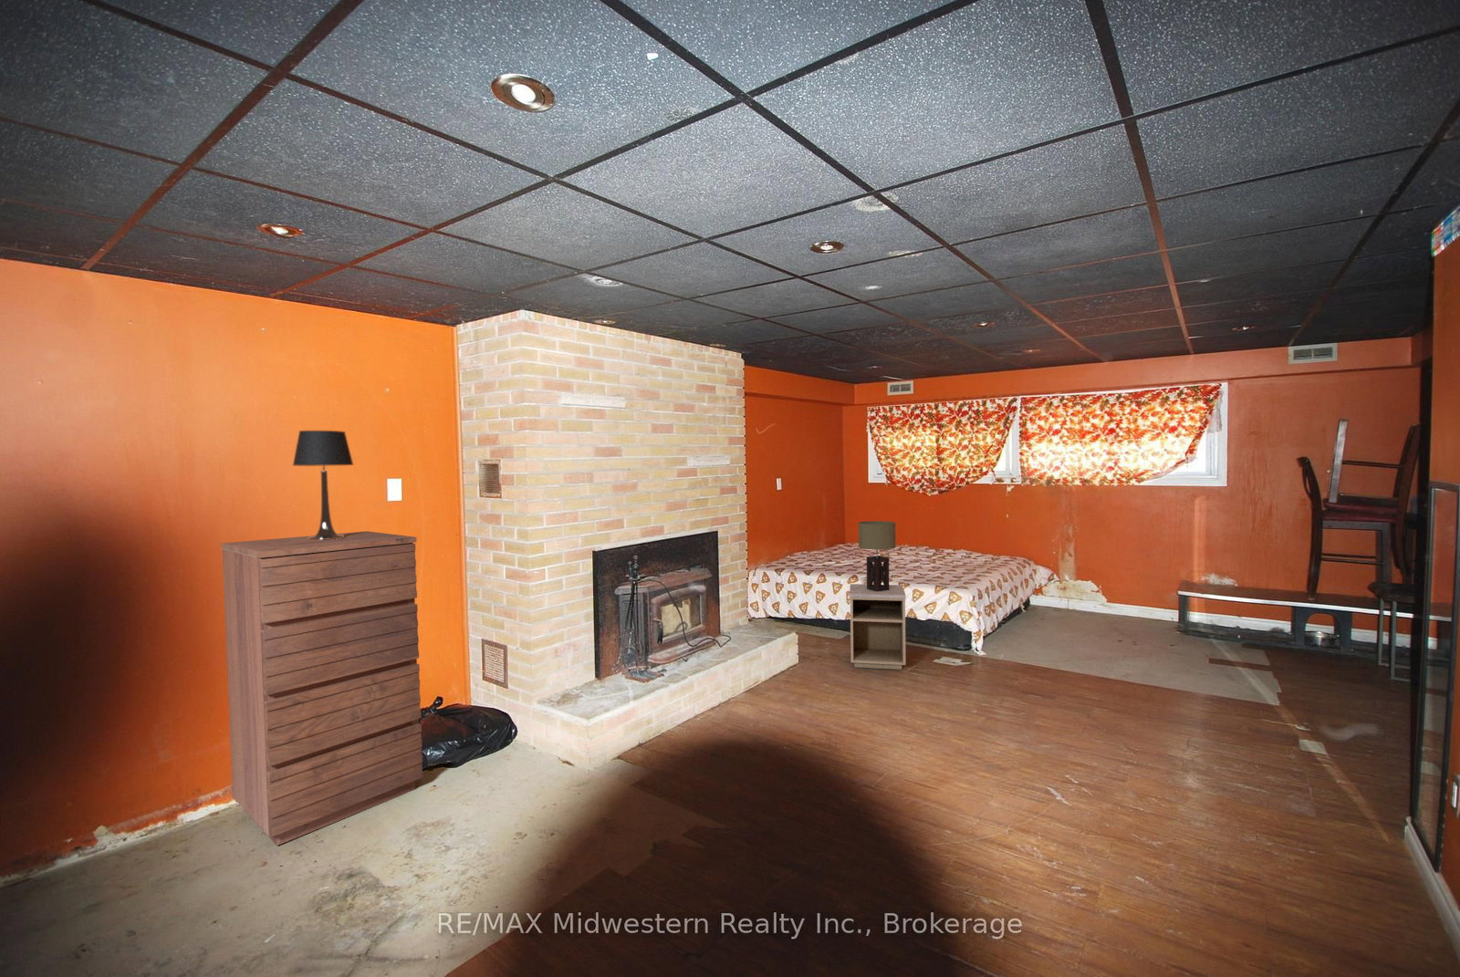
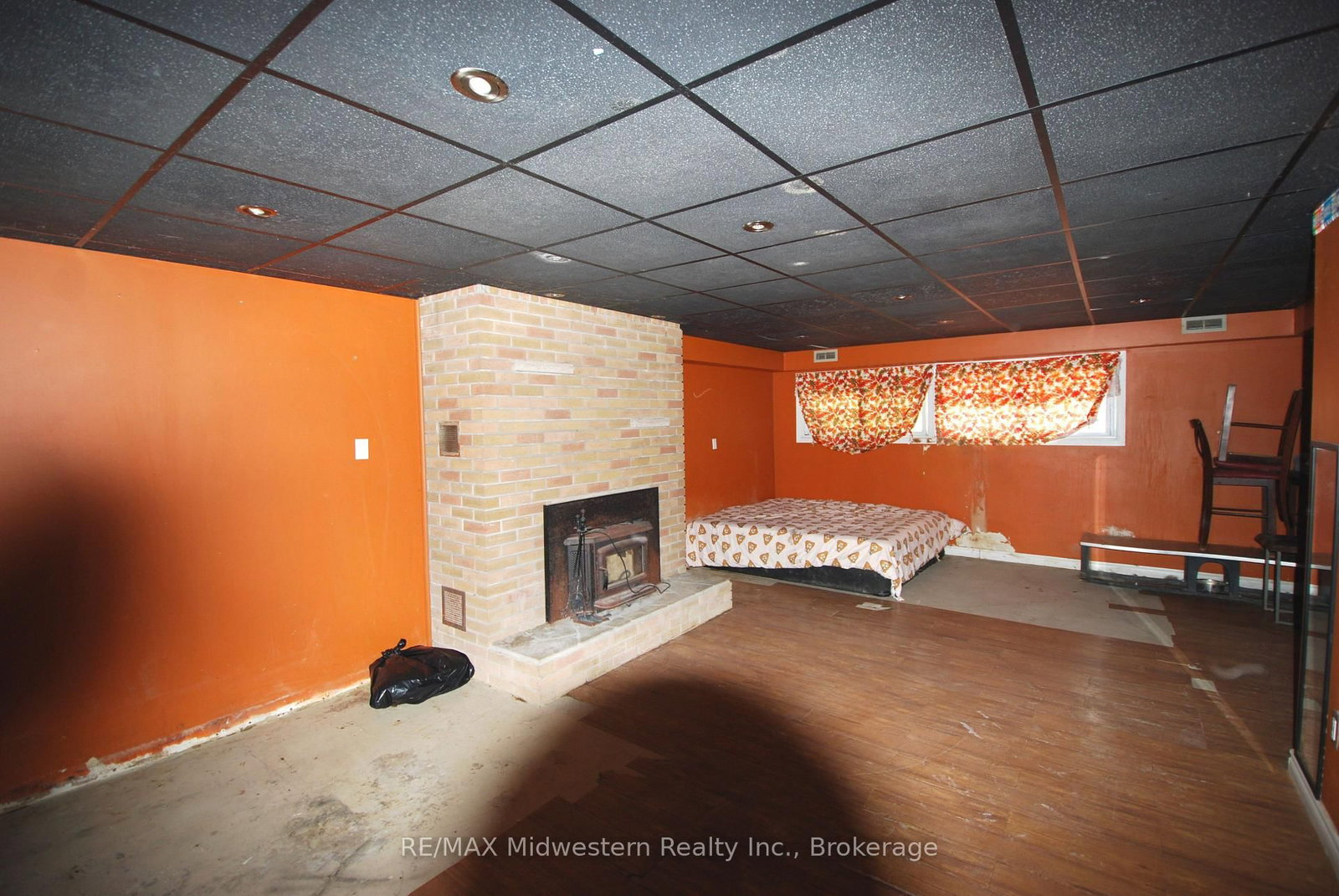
- nightstand [848,583,907,671]
- table lamp [292,430,355,540]
- dresser [220,531,424,846]
- table lamp [858,520,896,592]
